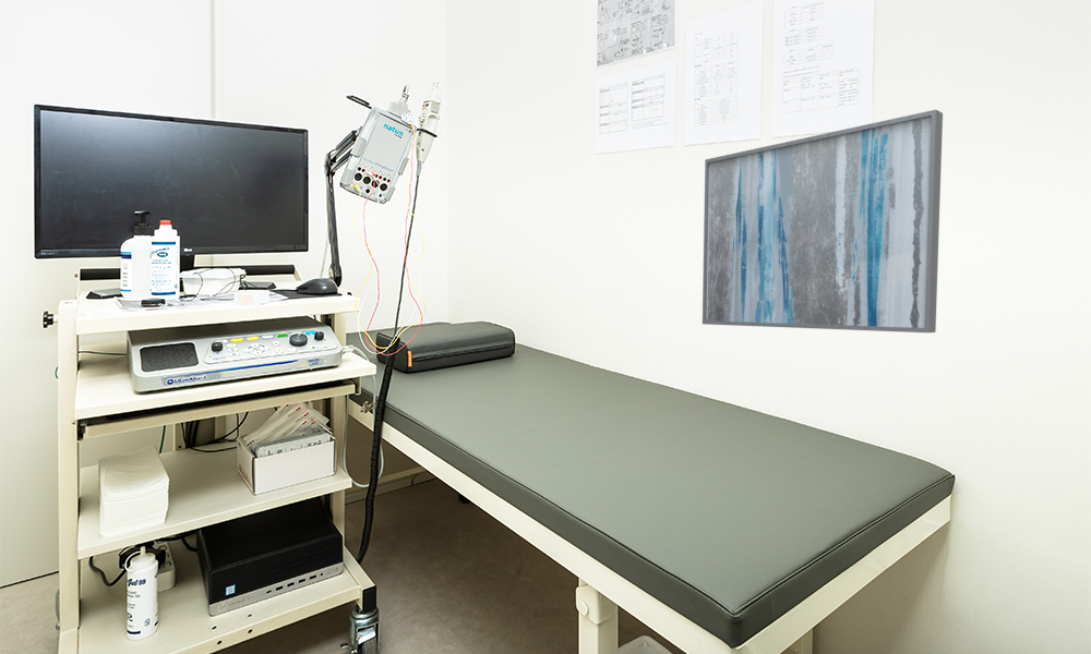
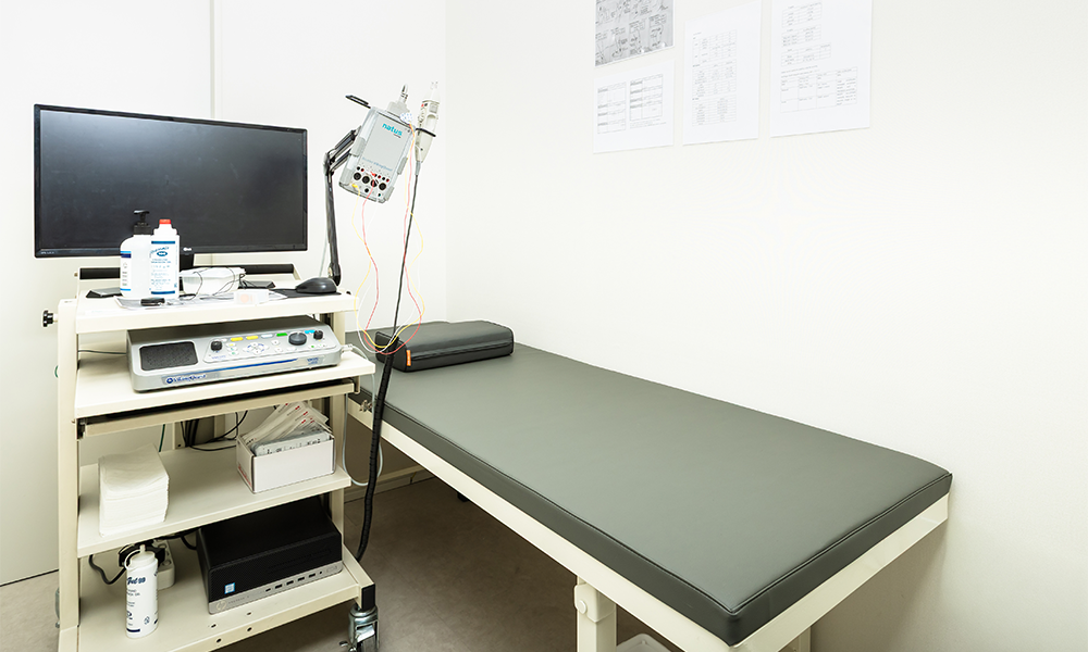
- wall art [702,109,944,334]
